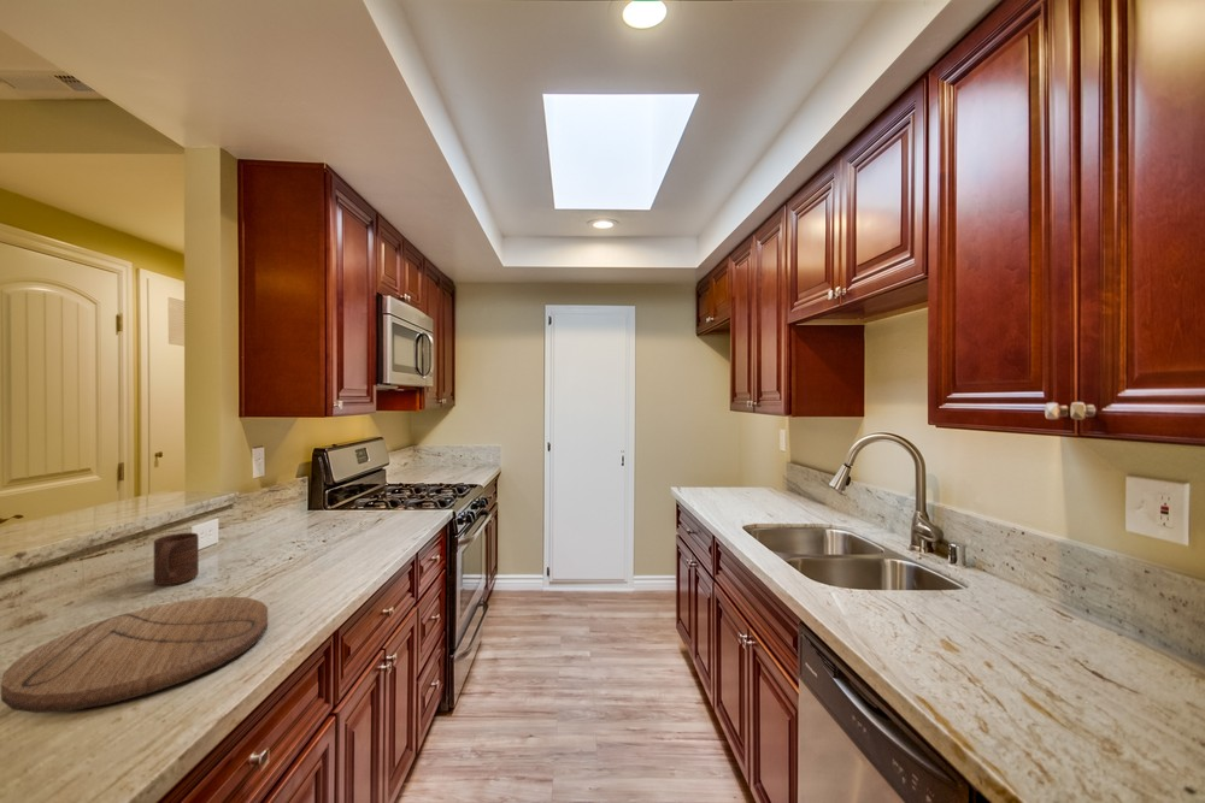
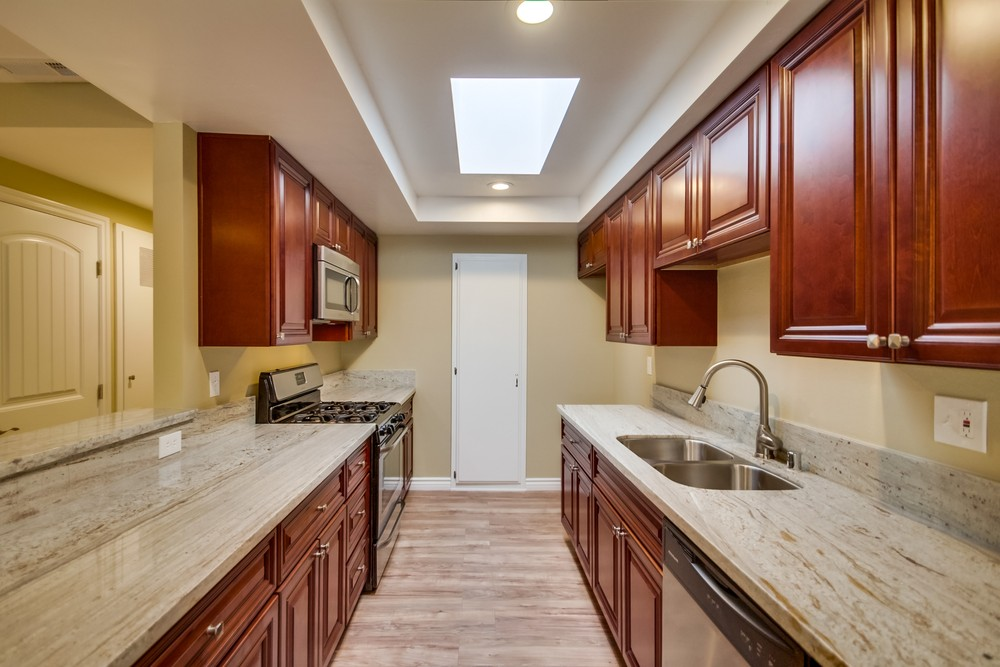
- cup [153,532,200,586]
- cutting board [0,596,269,714]
